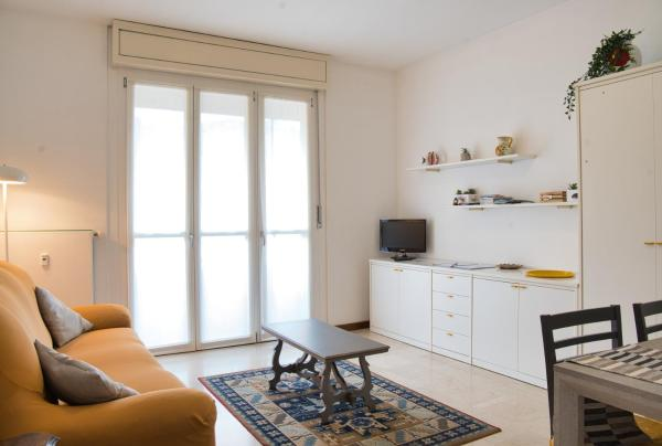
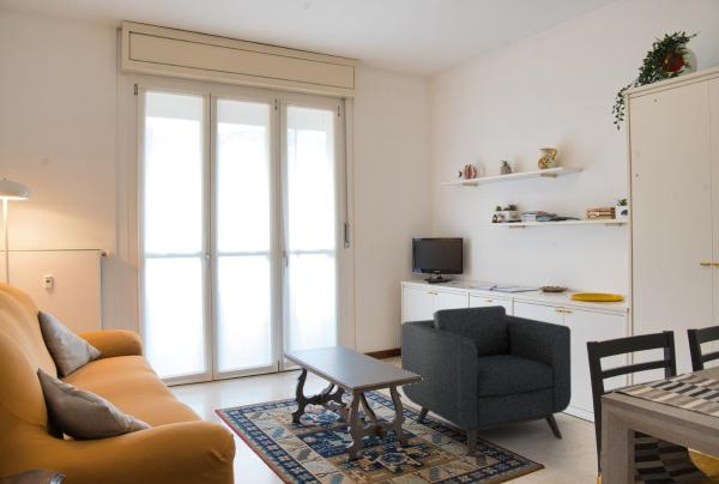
+ armchair [400,304,573,458]
